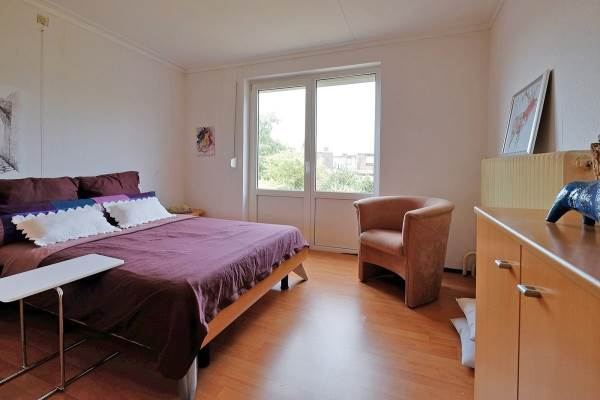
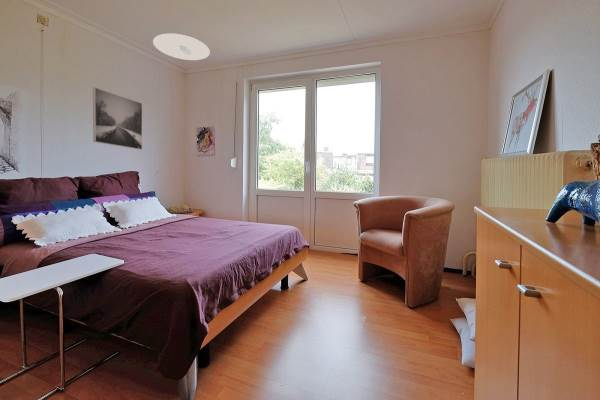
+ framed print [92,87,143,151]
+ ceiling lamp [152,33,211,61]
